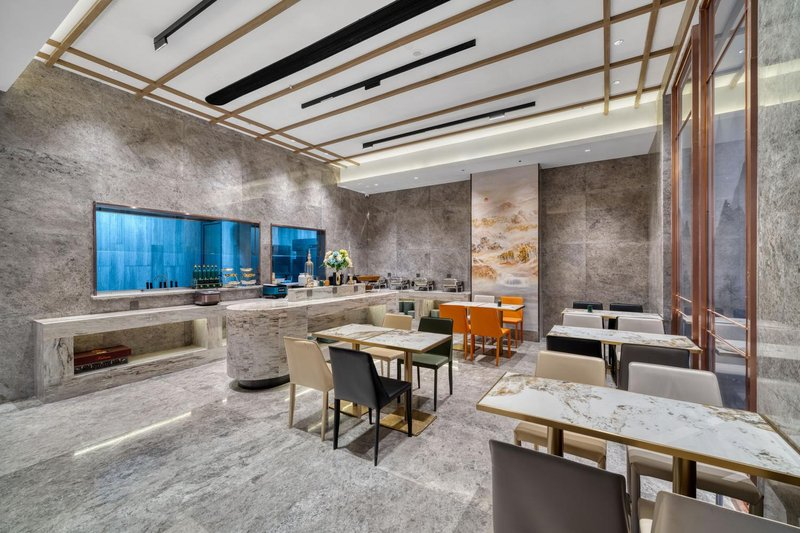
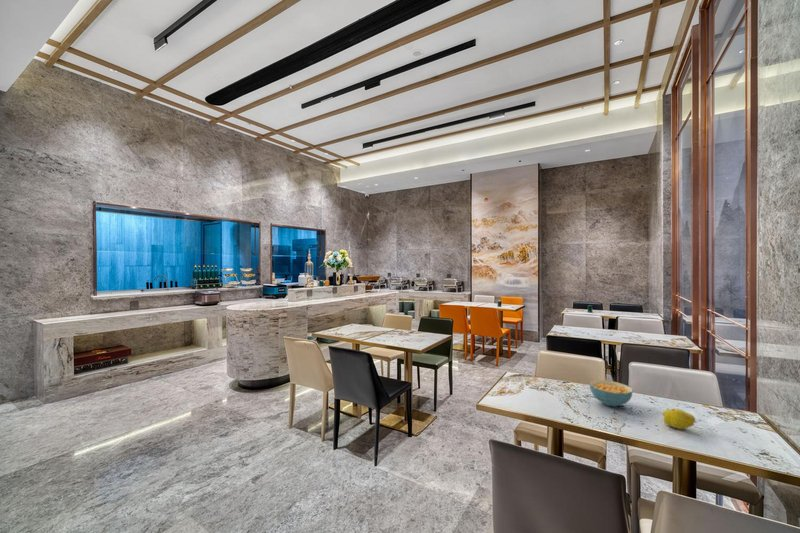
+ cereal bowl [589,379,634,408]
+ fruit [662,408,698,430]
